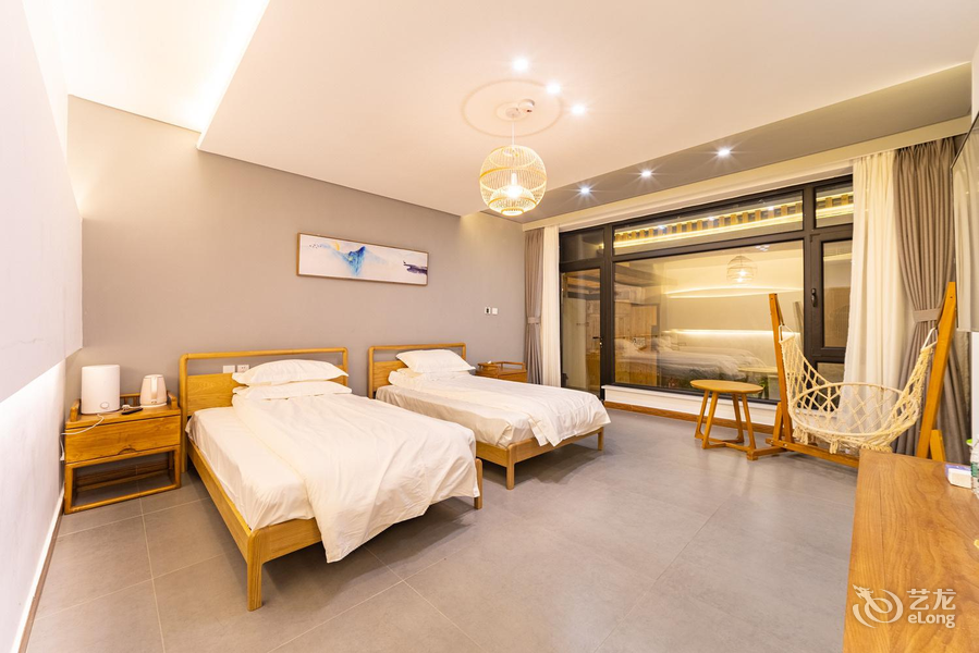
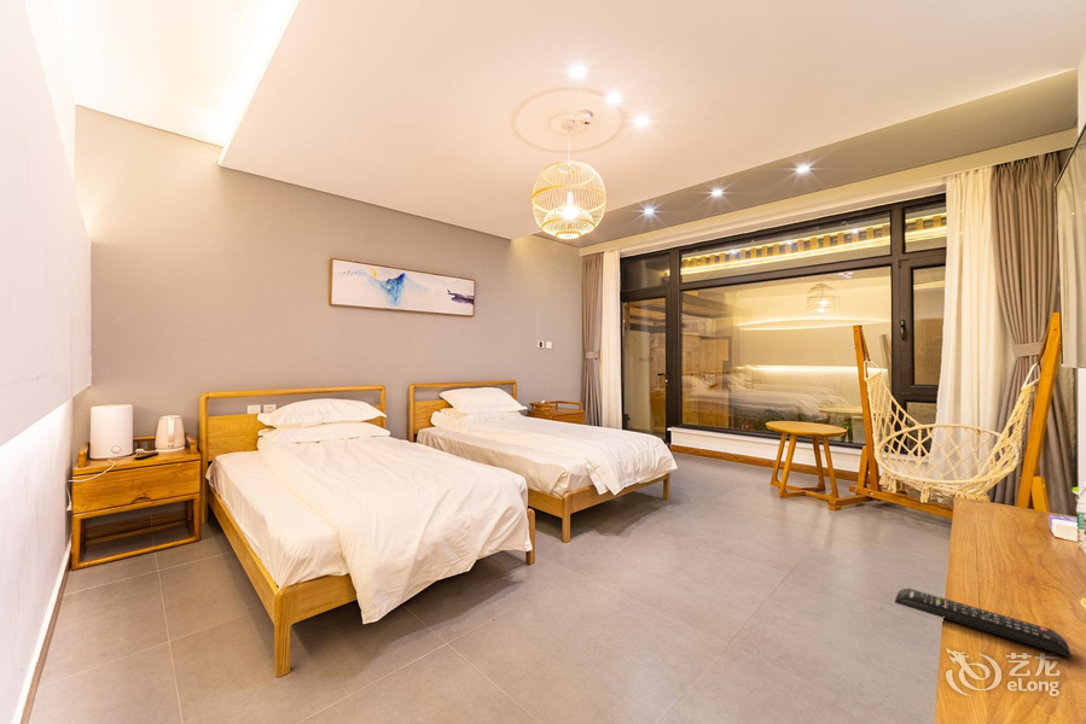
+ remote control [894,588,1073,659]
